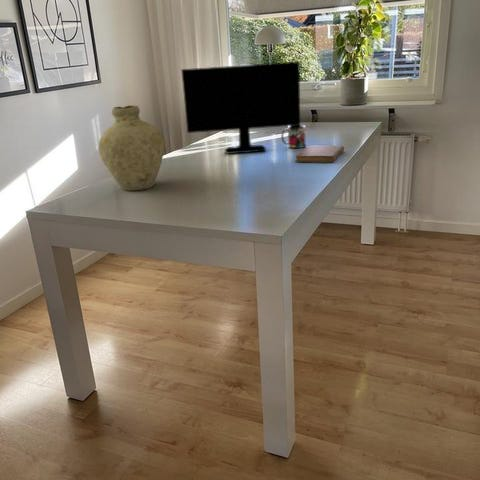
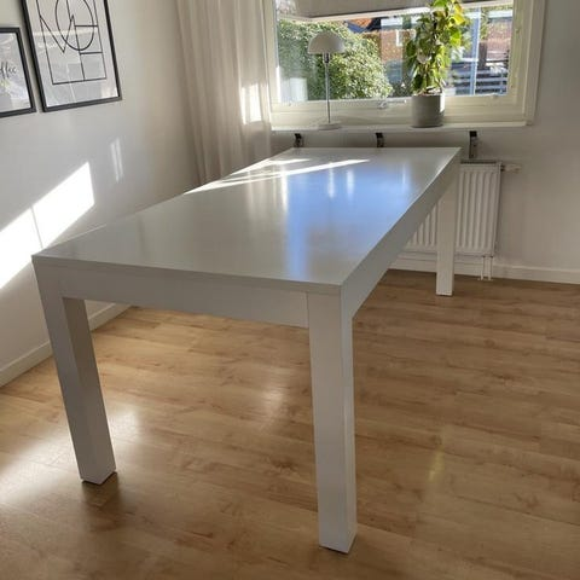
- vase [98,104,165,191]
- monitor [180,61,301,155]
- notebook [294,144,345,163]
- mug [280,124,307,149]
